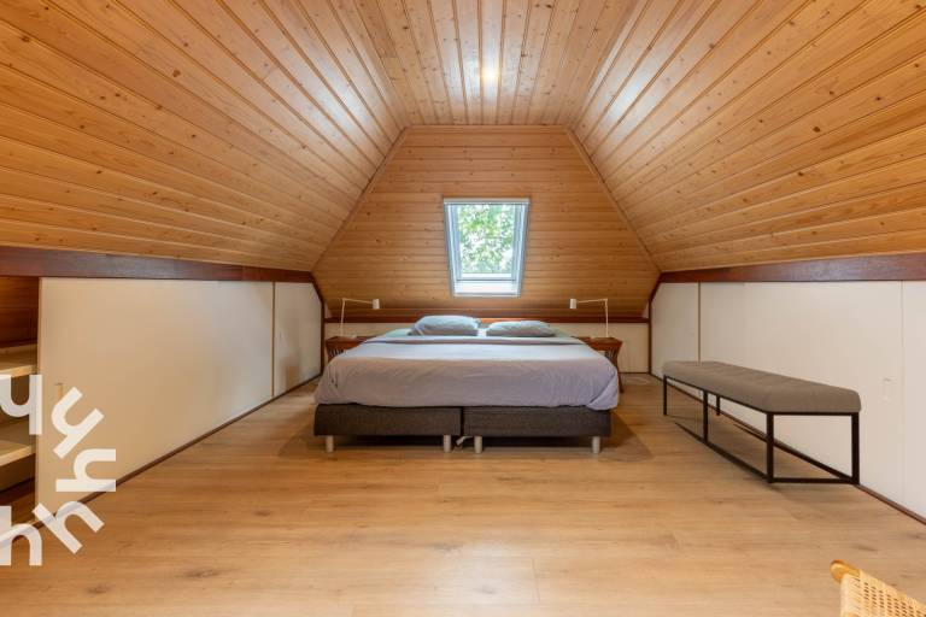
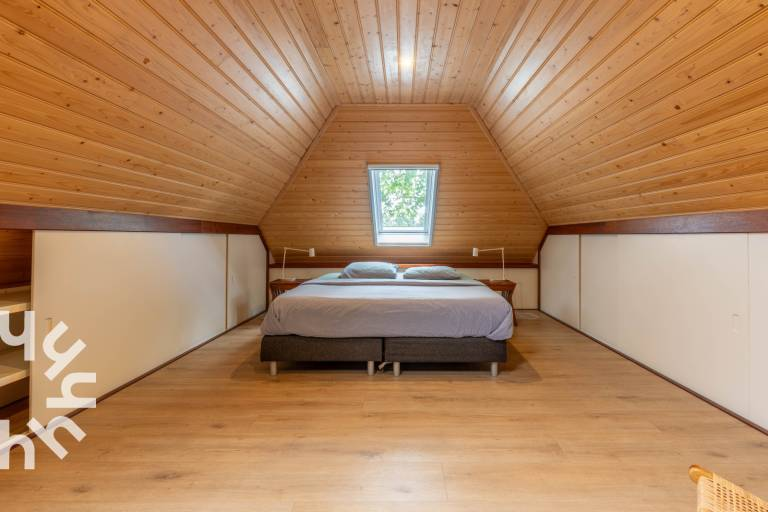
- bench [661,359,862,487]
